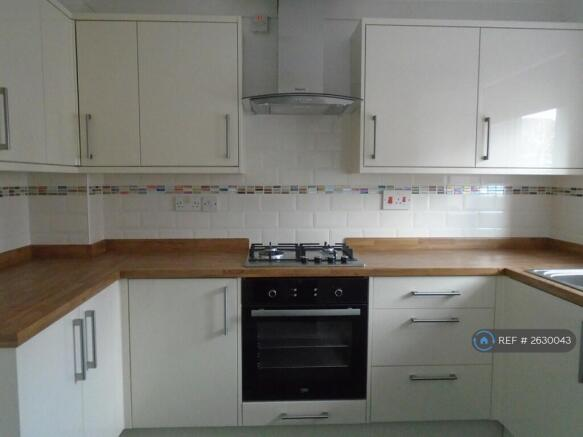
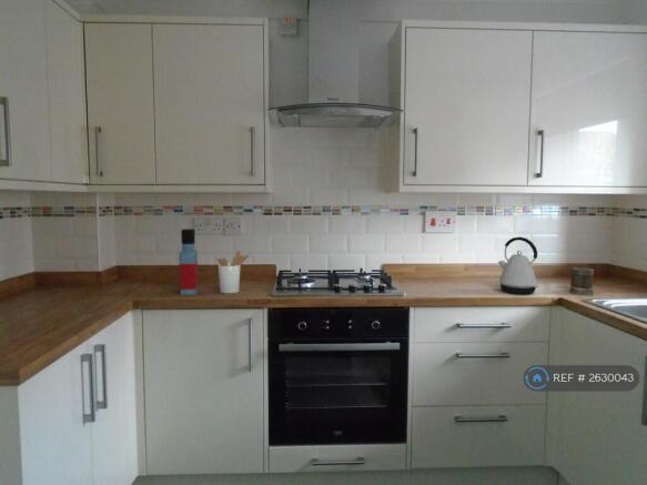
+ mug [569,266,595,296]
+ bottle [178,228,199,296]
+ utensil holder [216,250,250,294]
+ kettle [497,236,539,295]
